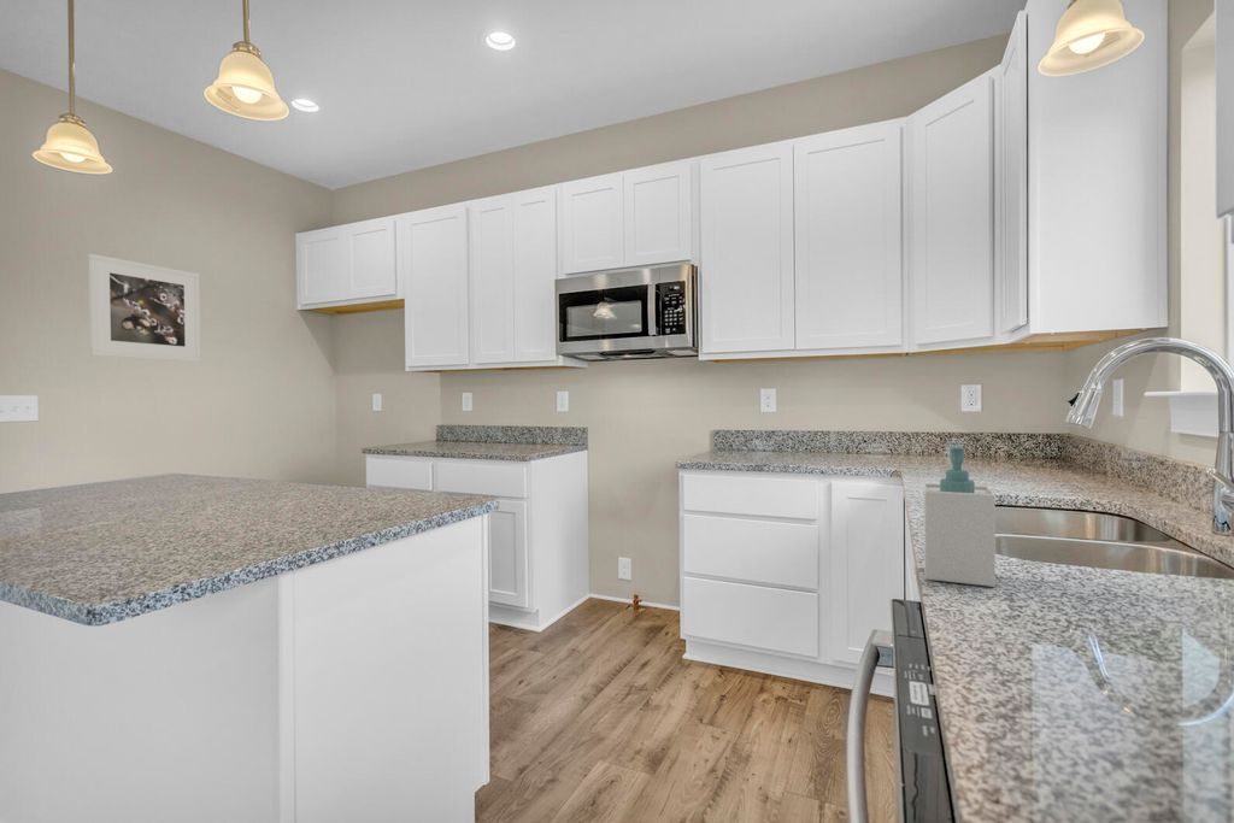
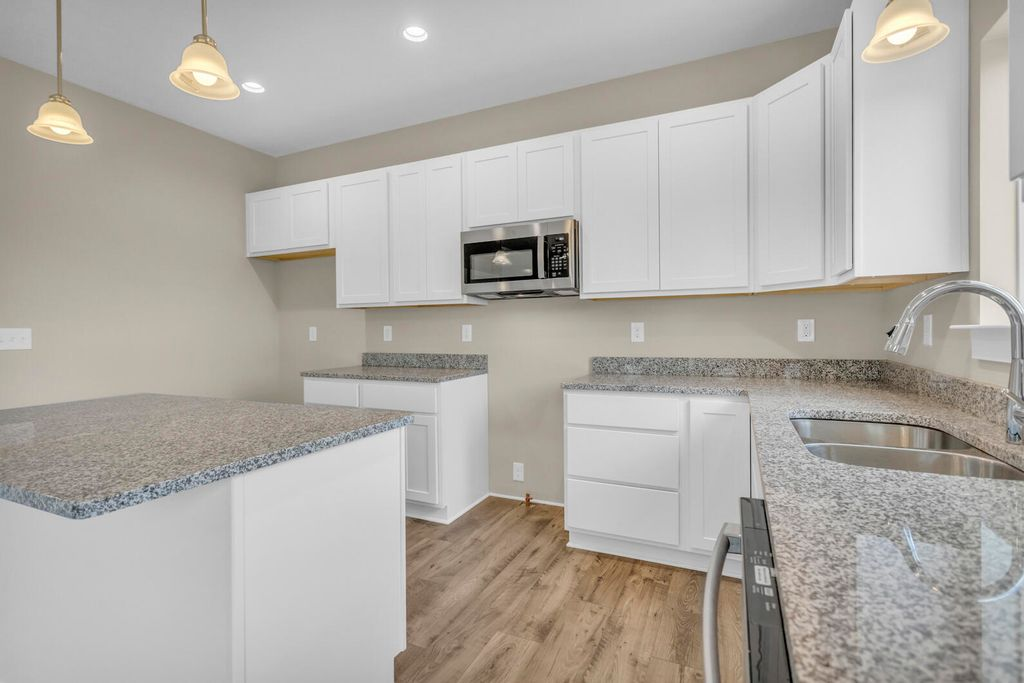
- soap bottle [923,445,997,588]
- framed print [87,253,201,363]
